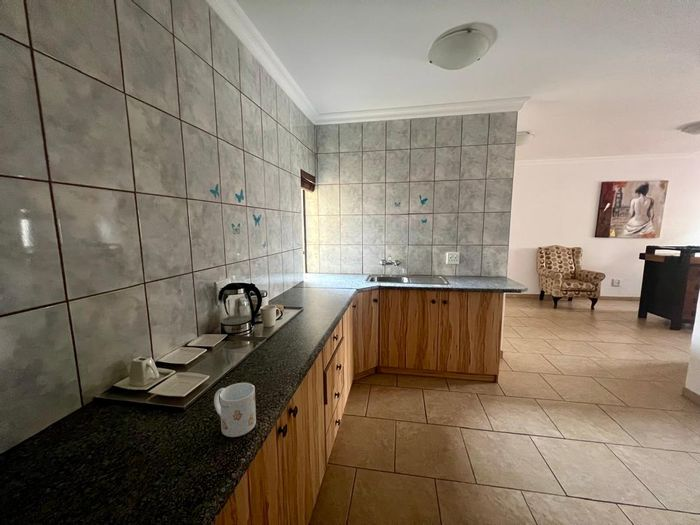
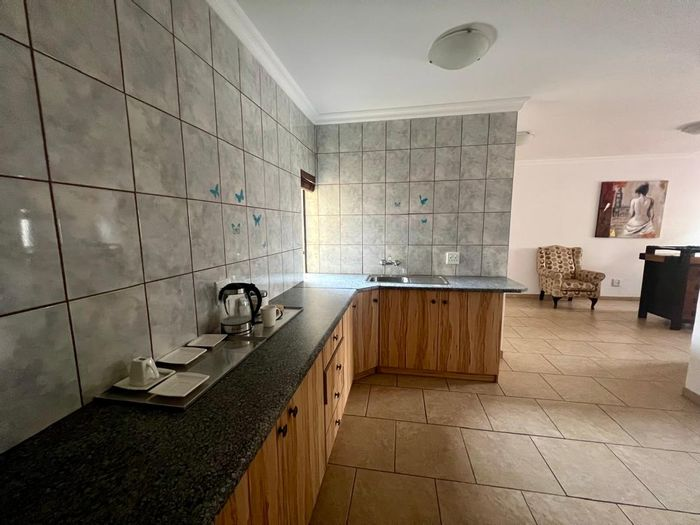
- mug [213,382,257,438]
